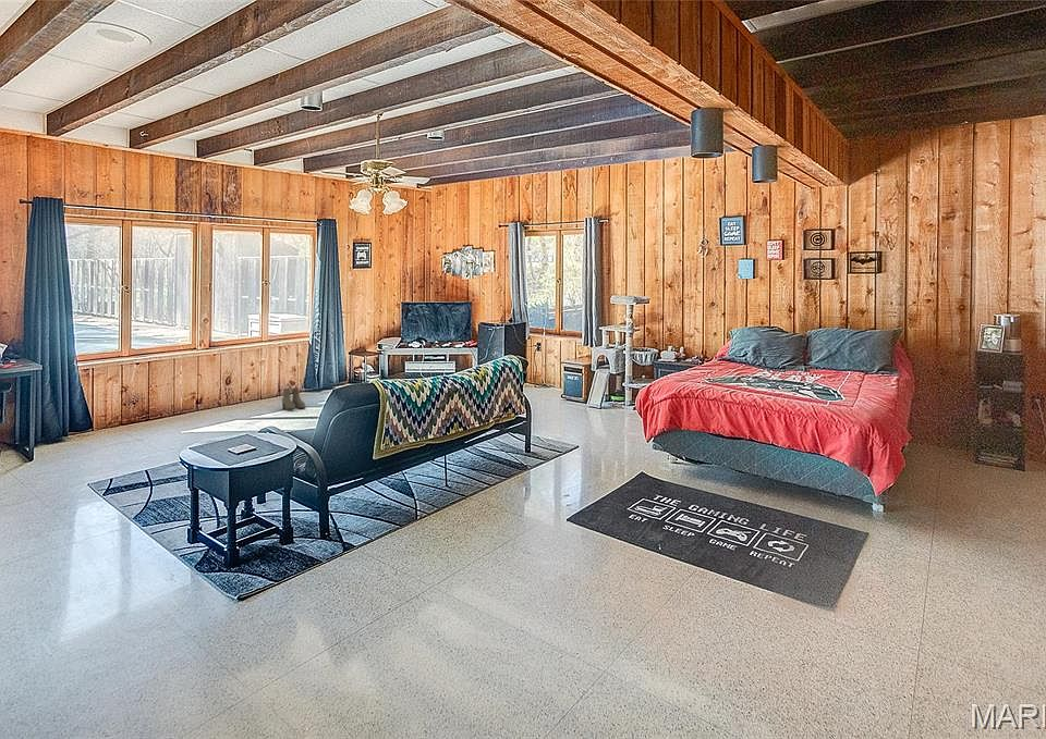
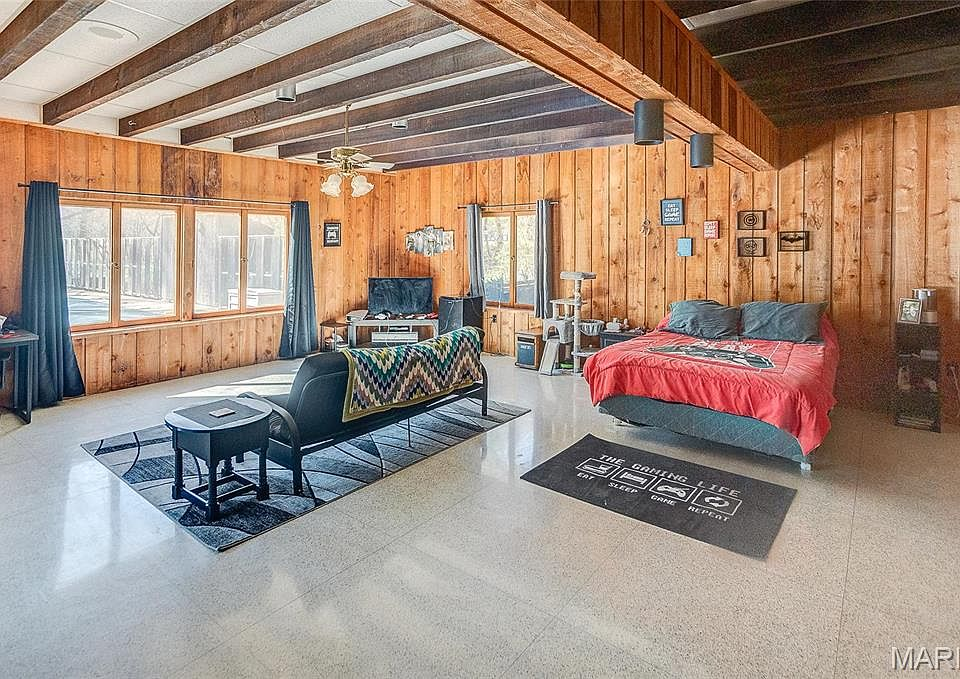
- boots [281,387,306,410]
